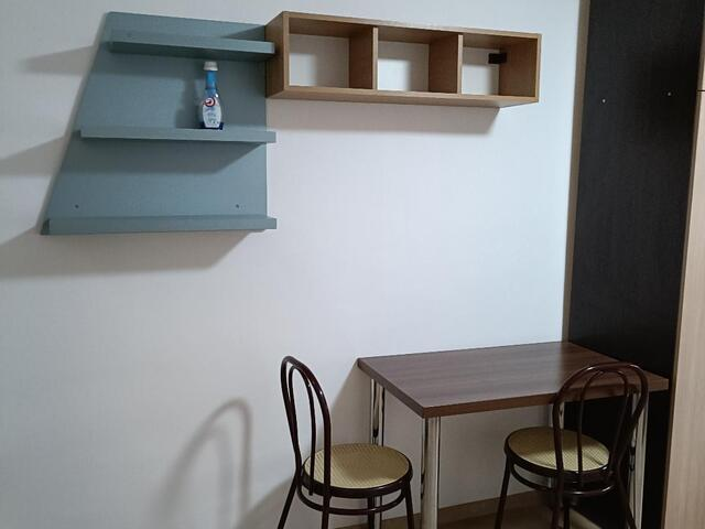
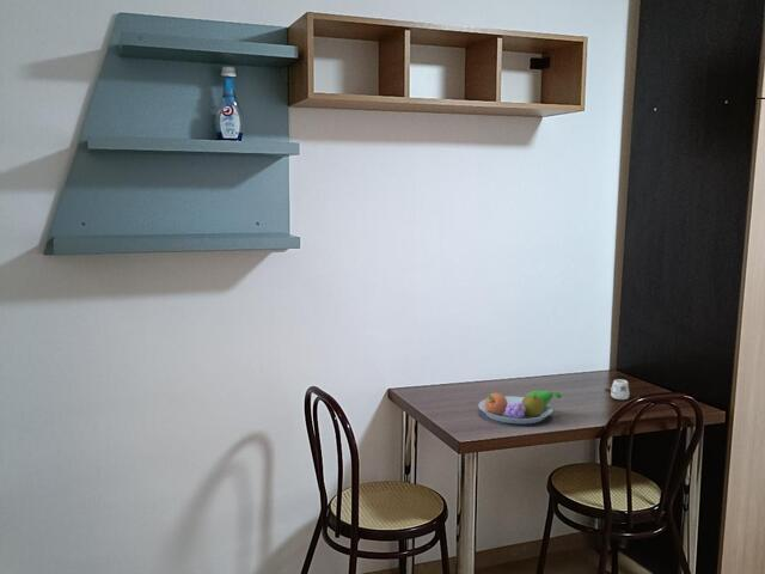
+ mug [604,378,630,401]
+ fruit bowl [477,390,563,426]
